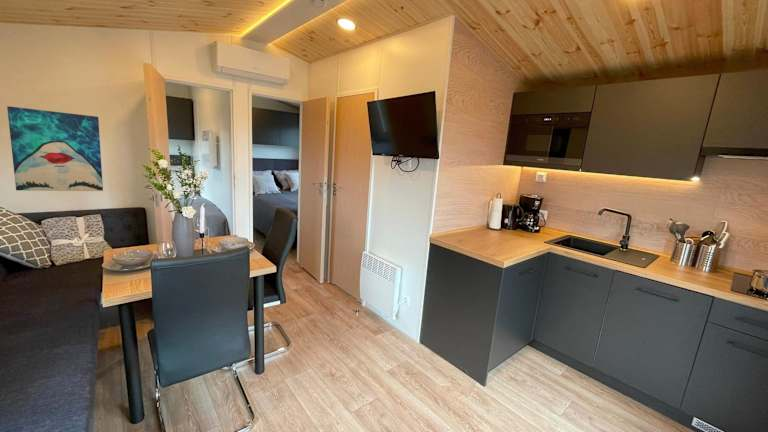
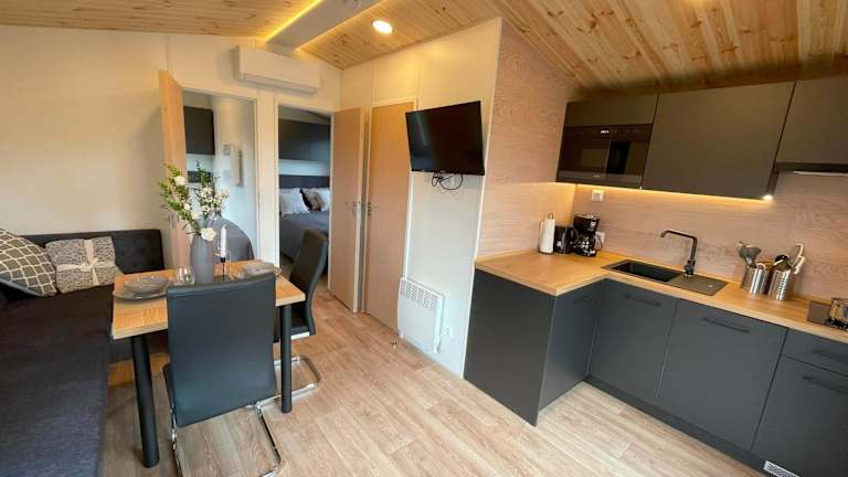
- wall art [6,105,104,192]
